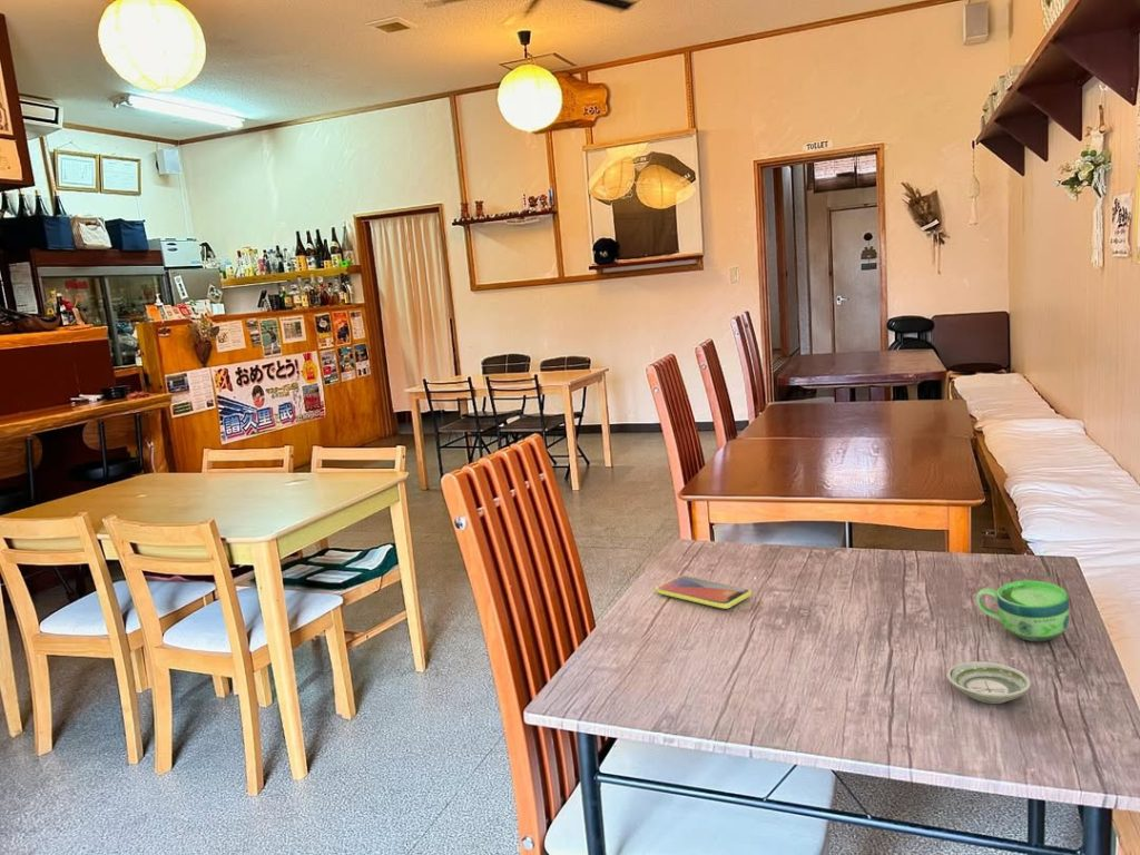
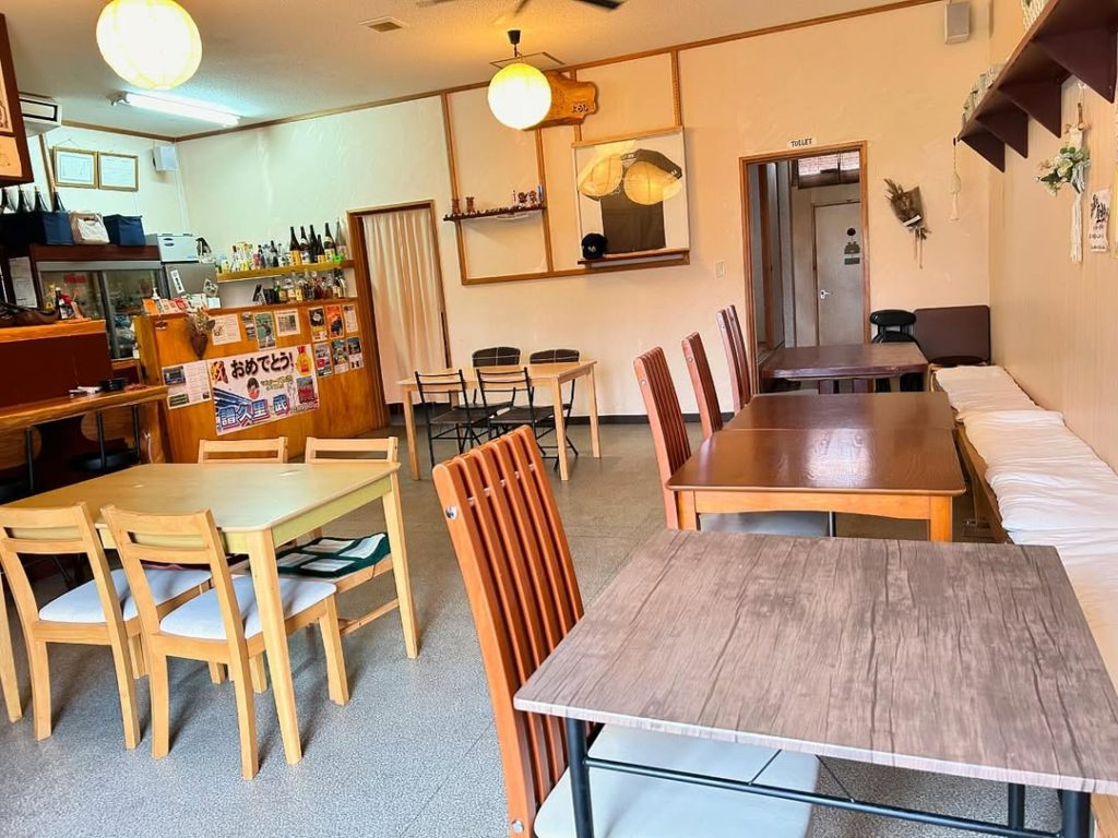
- saucer [945,660,1032,705]
- smartphone [655,574,753,610]
- cup [974,579,1070,642]
